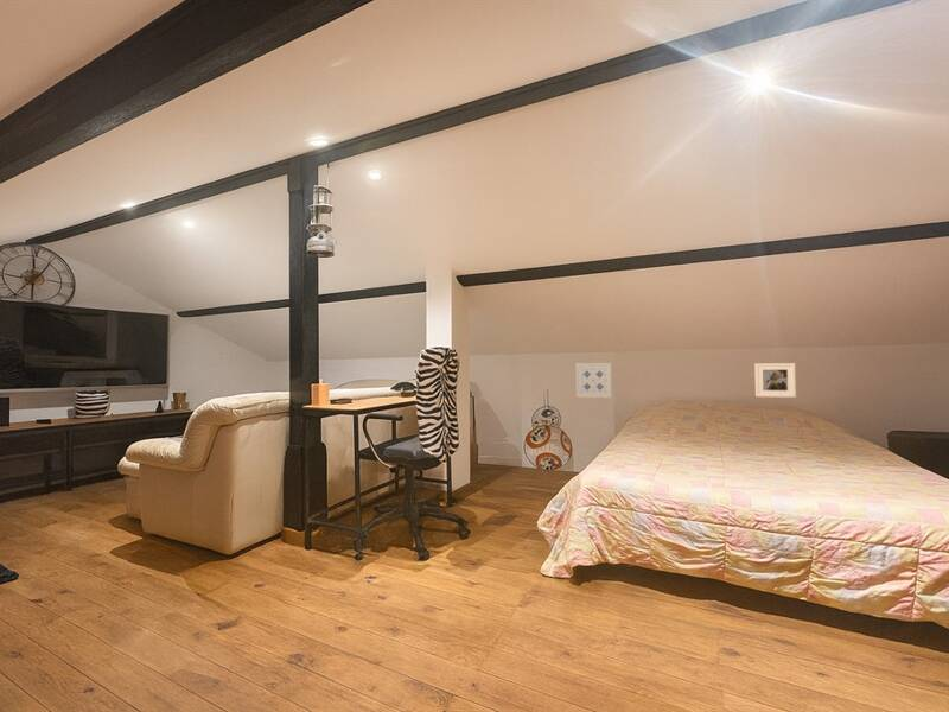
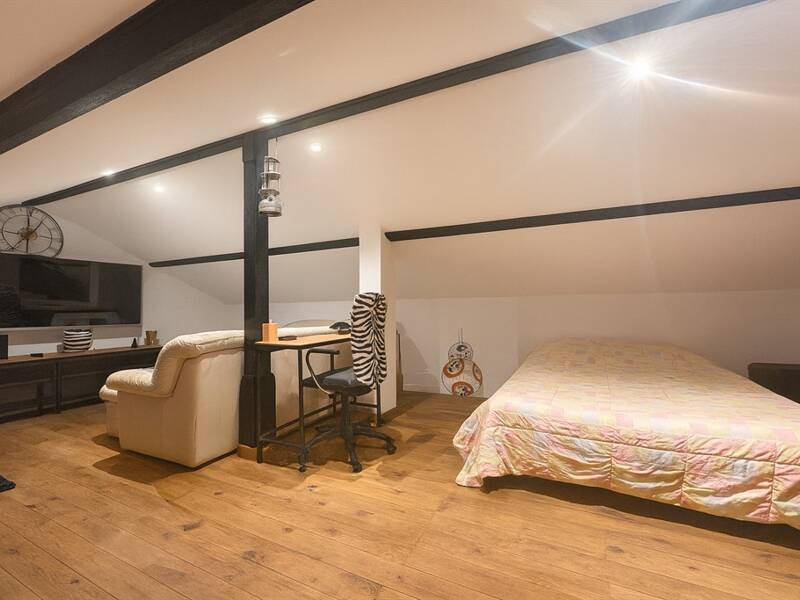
- wall art [574,362,613,399]
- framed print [753,362,797,399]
